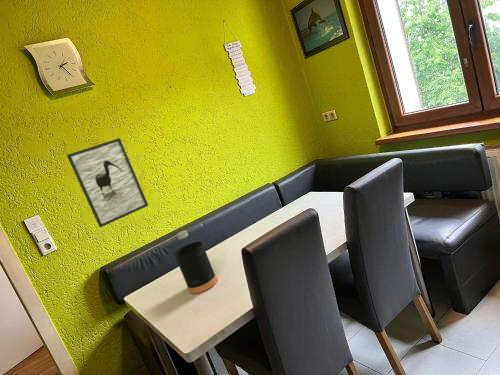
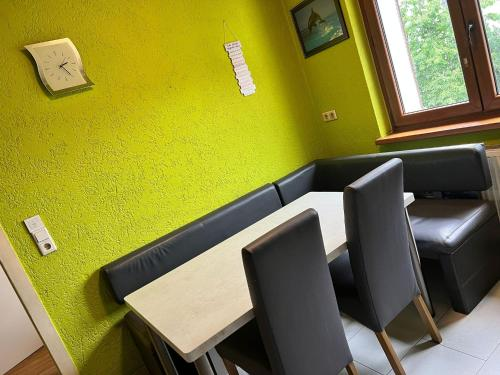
- bottle [173,229,218,295]
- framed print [66,137,149,228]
